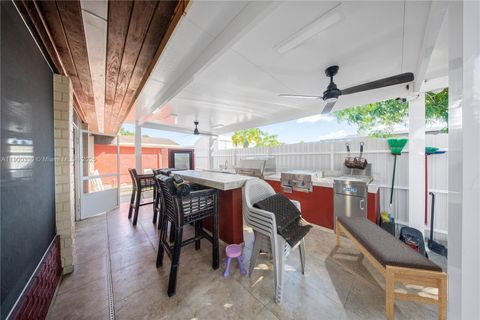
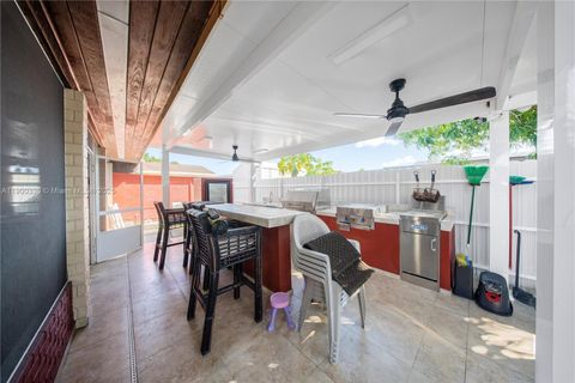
- bench [335,215,448,320]
